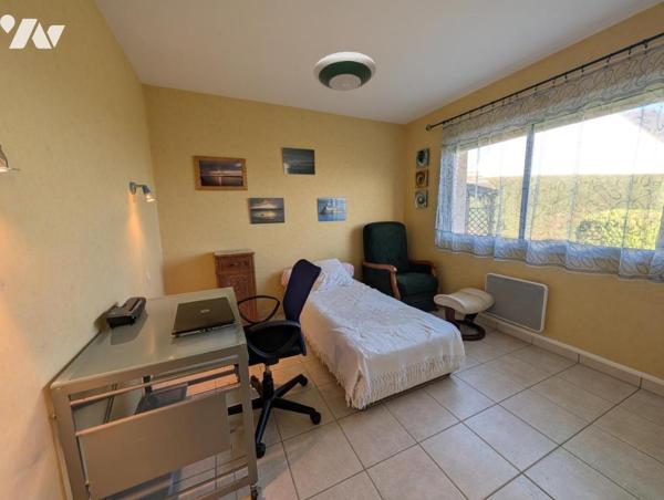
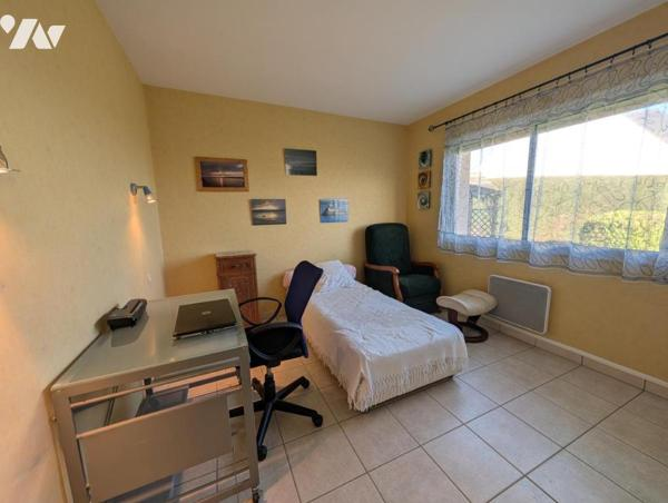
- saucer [313,51,377,92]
